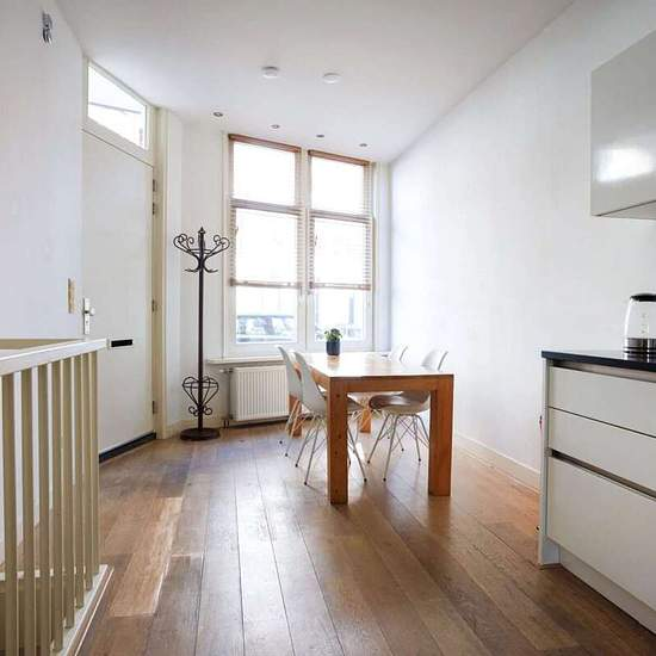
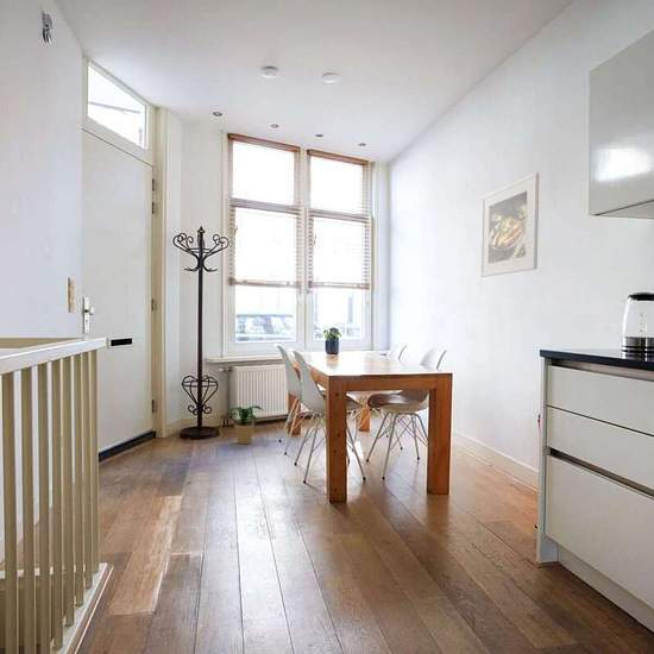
+ potted plant [222,404,264,445]
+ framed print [479,171,541,278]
